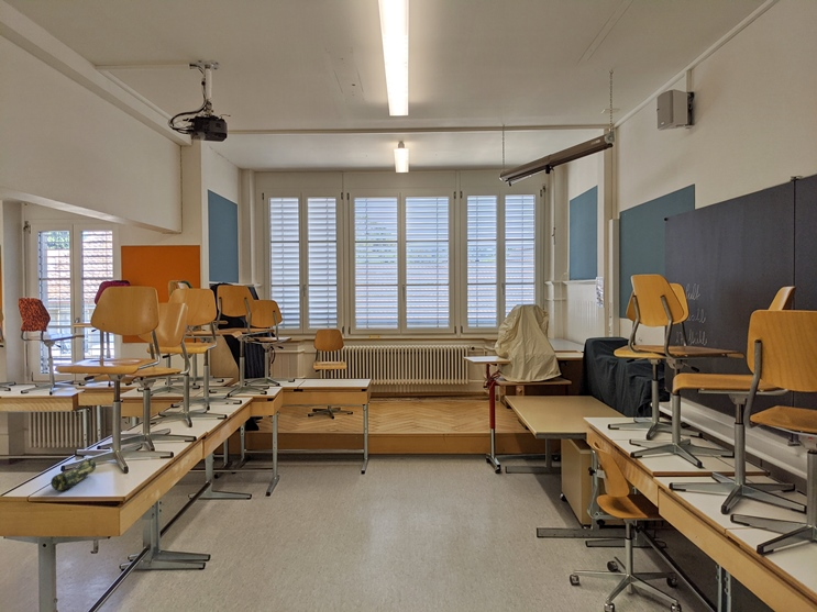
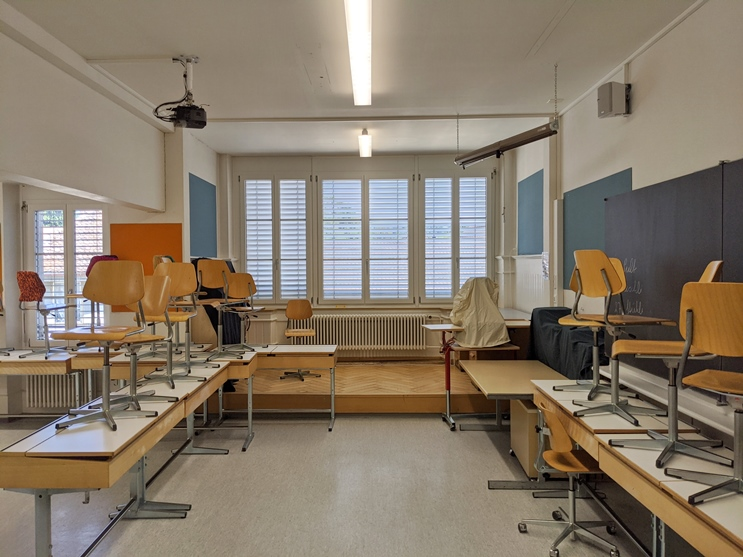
- pencil case [49,457,97,492]
